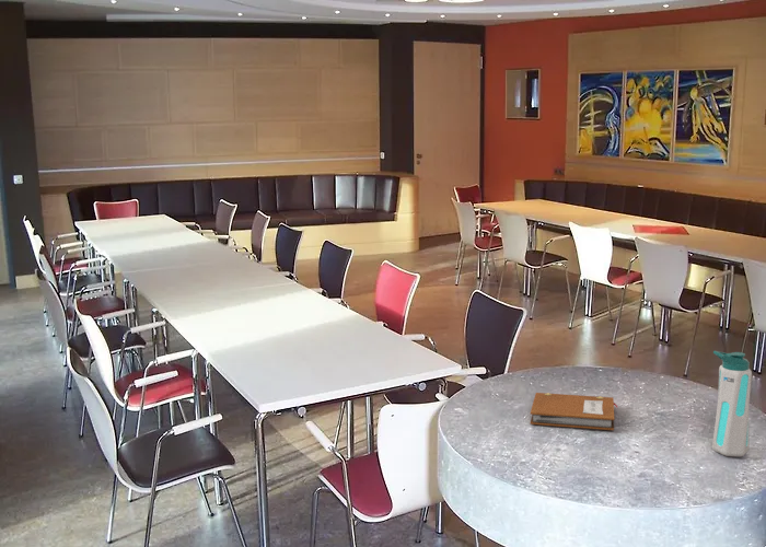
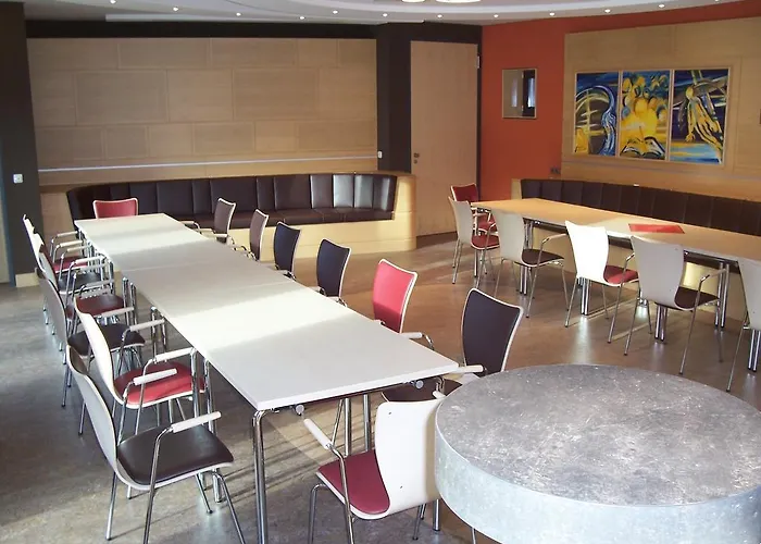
- water bottle [711,350,753,458]
- notebook [529,392,618,431]
